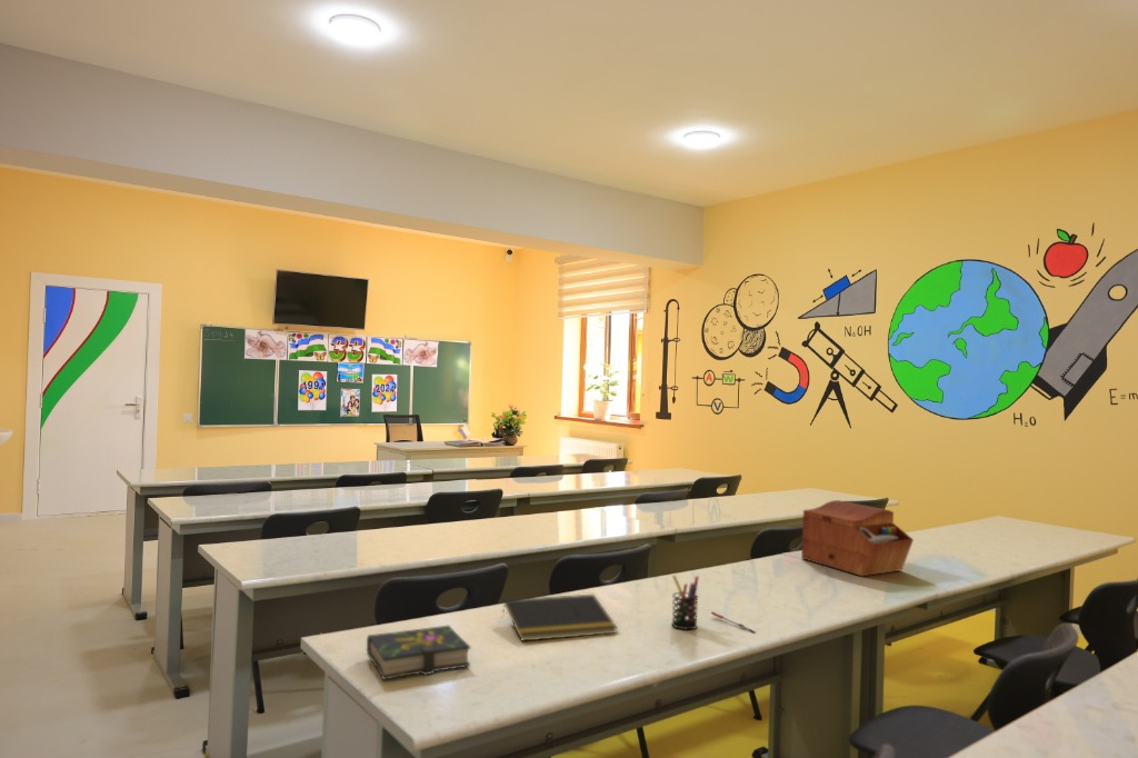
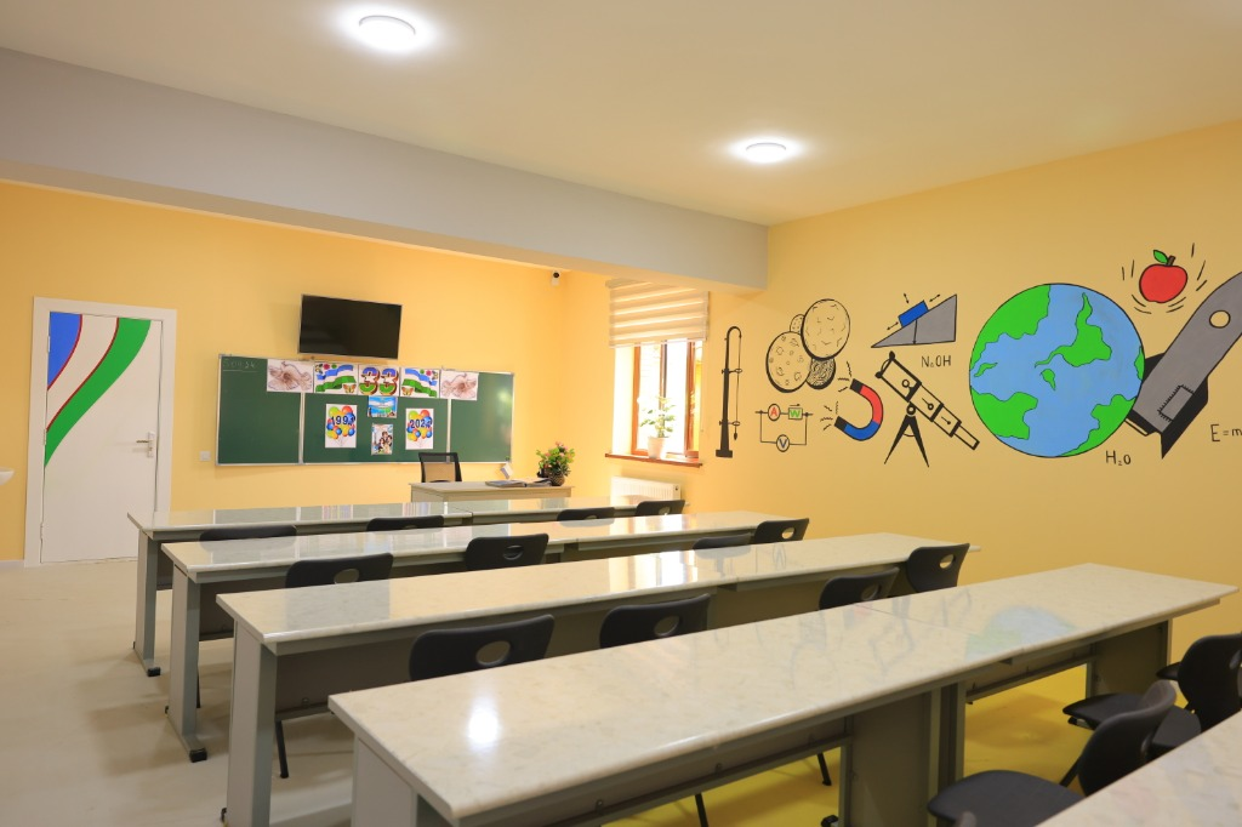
- pen holder [670,574,700,631]
- book [366,624,471,680]
- pen [710,610,757,634]
- sewing box [800,499,915,577]
- notepad [500,594,619,642]
